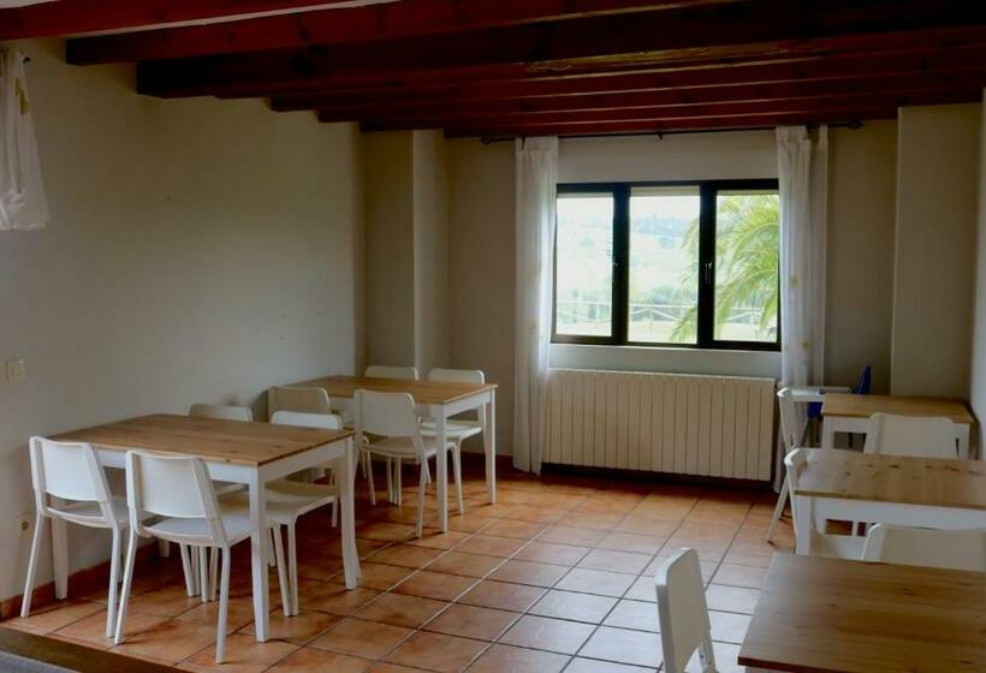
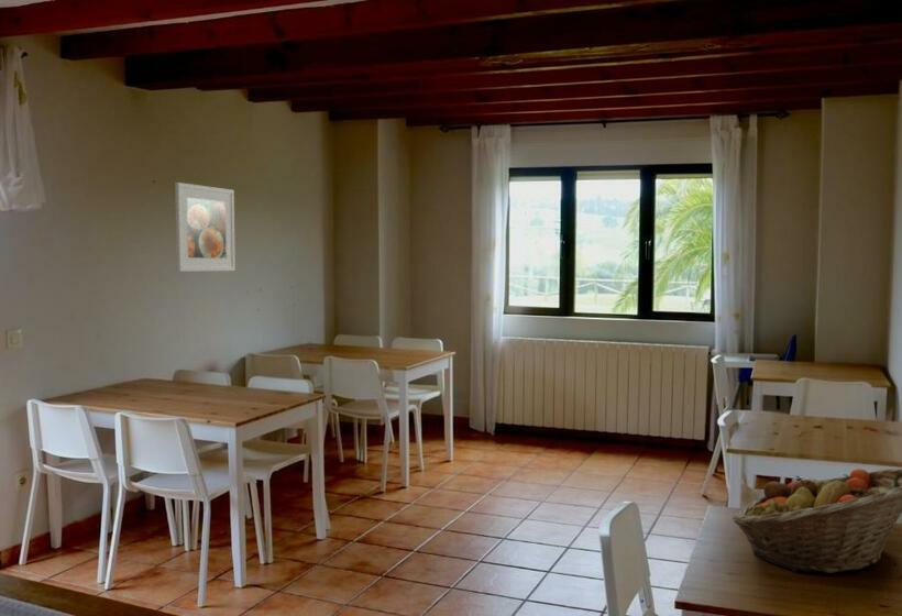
+ fruit basket [732,468,902,574]
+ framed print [174,182,237,273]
